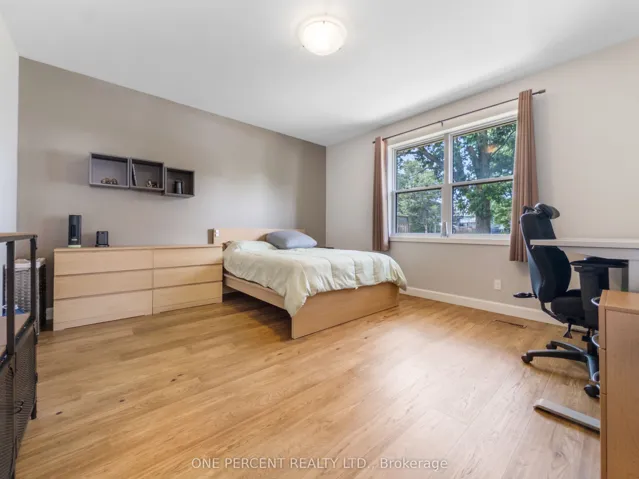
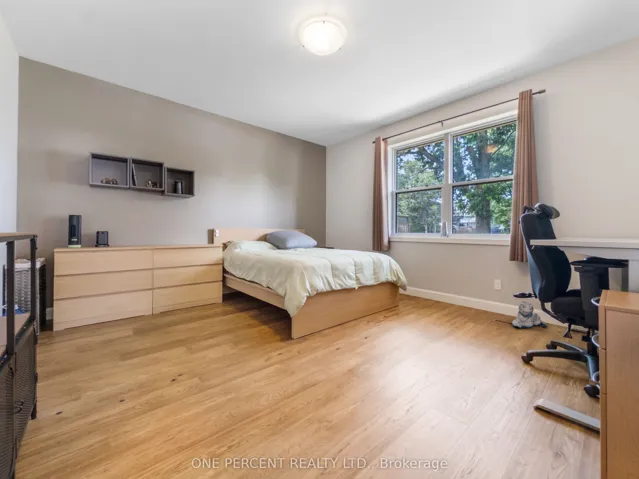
+ plush toy [511,300,548,329]
